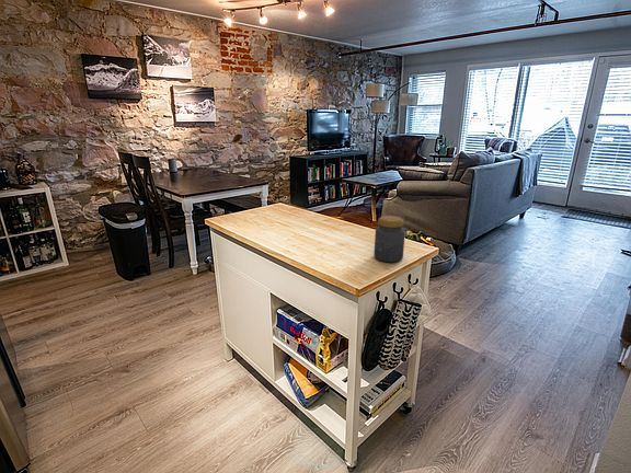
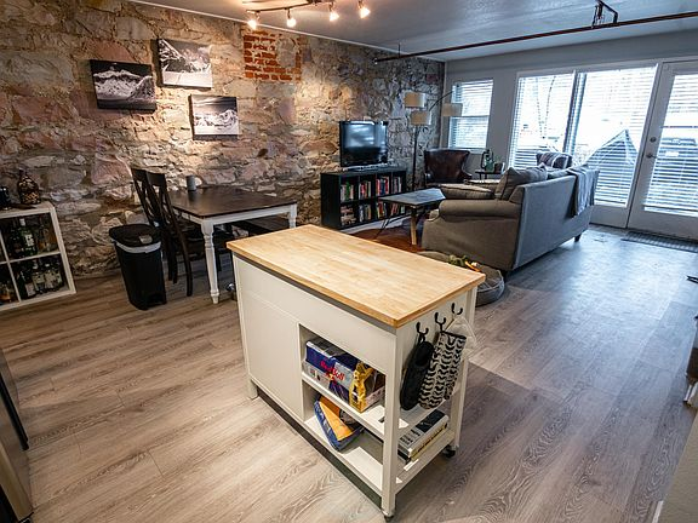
- jar [374,215,406,264]
